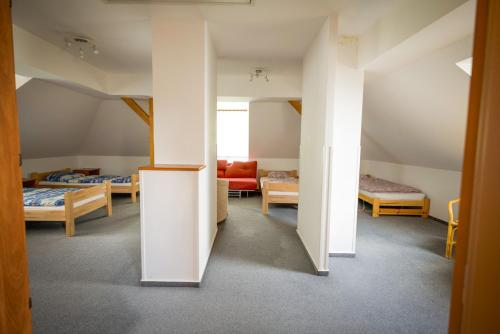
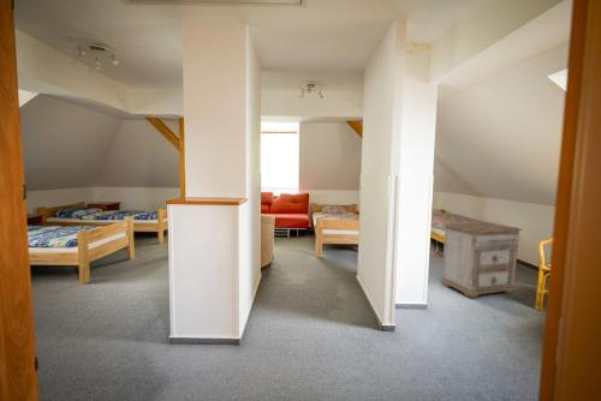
+ nightstand [440,221,523,299]
